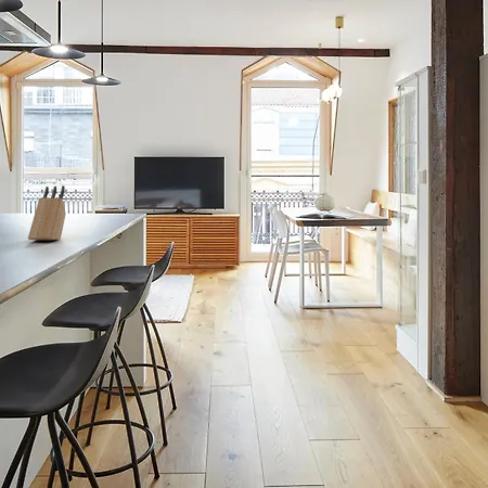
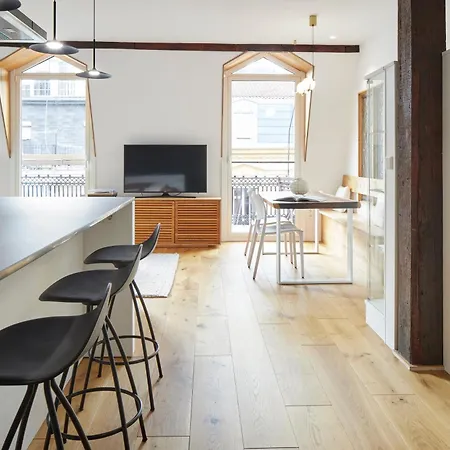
- knife block [27,184,67,241]
